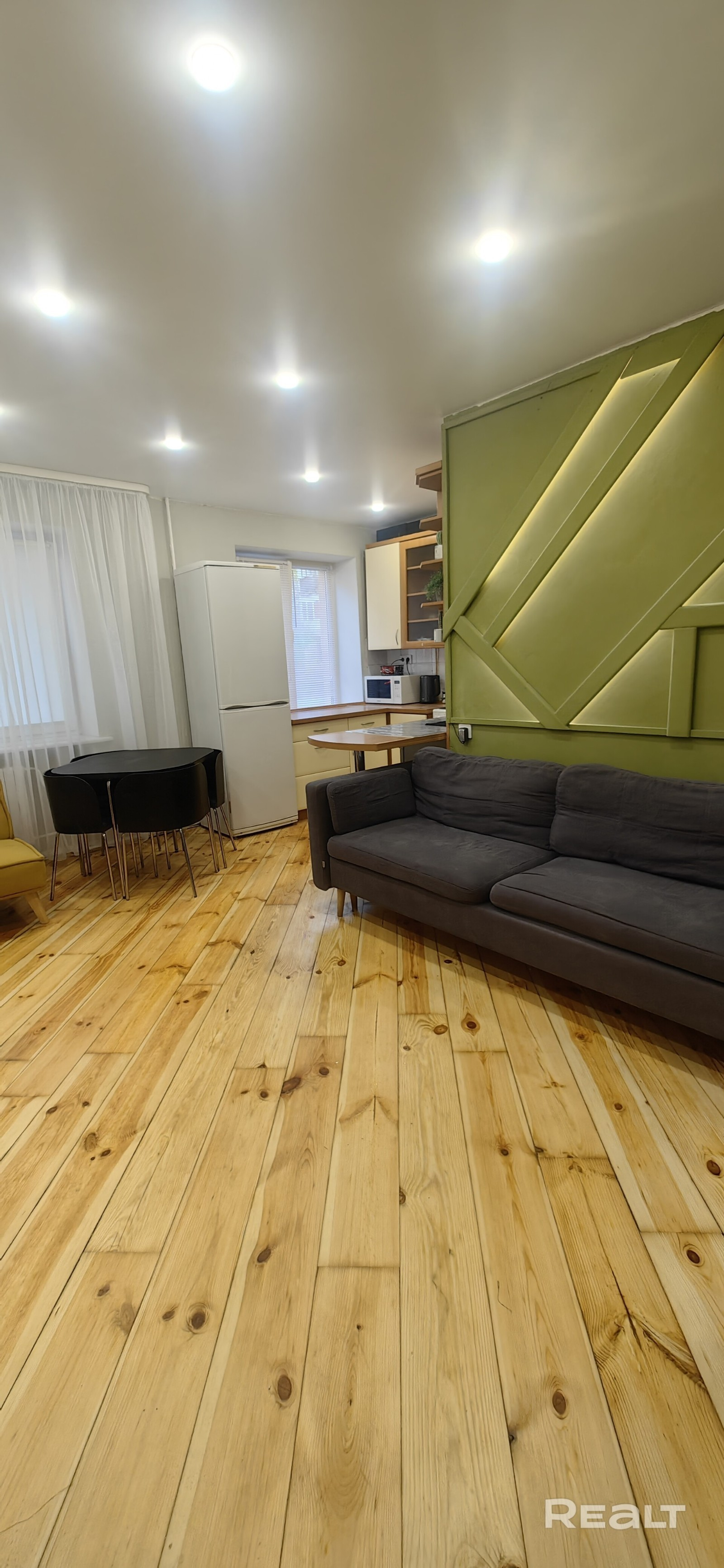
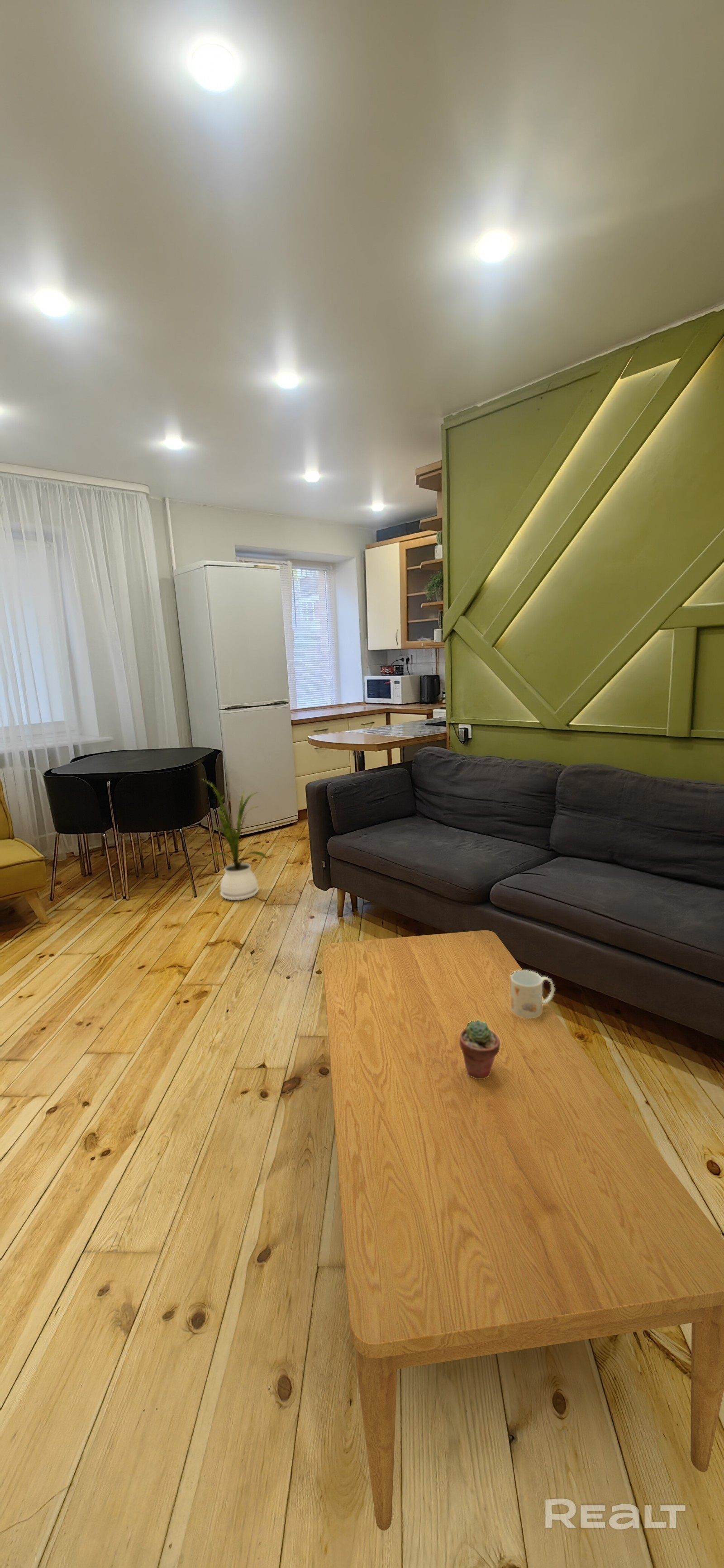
+ potted succulent [459,1020,500,1079]
+ mug [510,970,555,1018]
+ house plant [200,778,268,901]
+ coffee table [321,930,724,1531]
